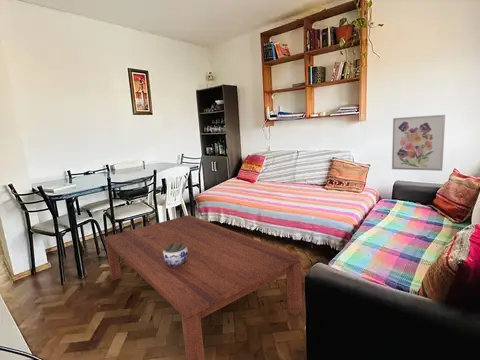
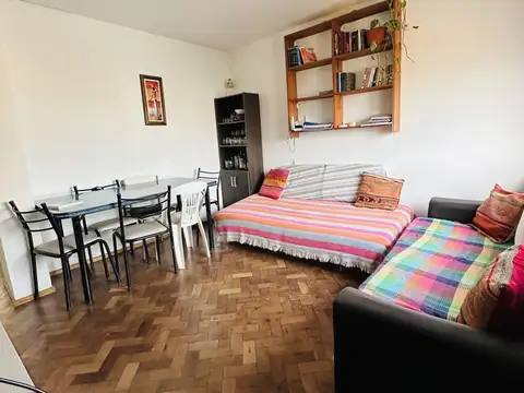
- coffee table [103,214,303,360]
- wall art [391,114,446,172]
- jar [163,243,188,266]
